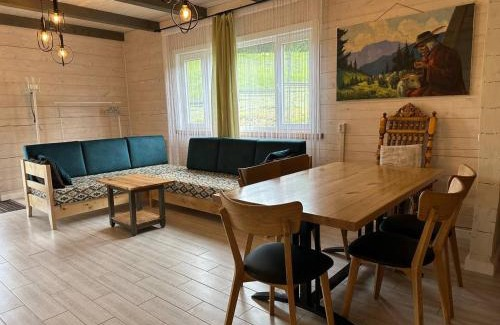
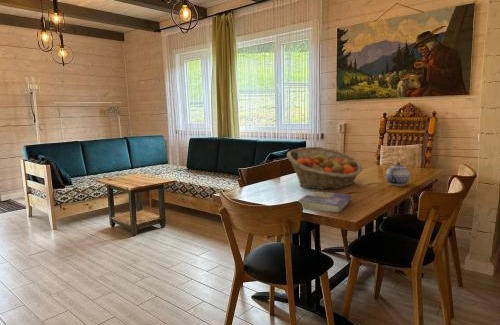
+ teapot [385,161,411,187]
+ book [297,191,352,214]
+ fruit basket [286,146,363,190]
